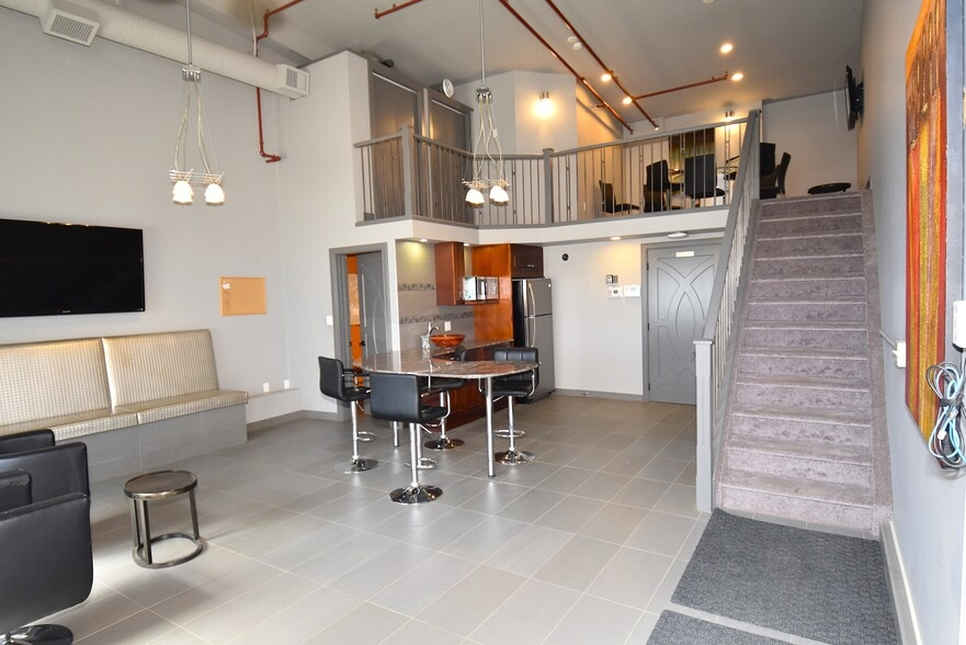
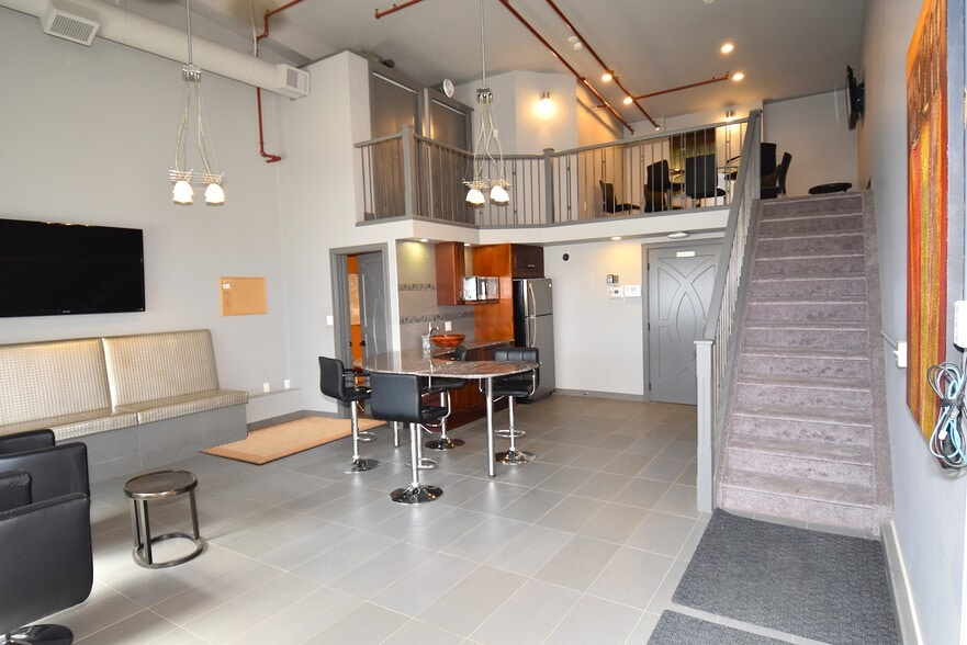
+ rug [199,415,389,465]
